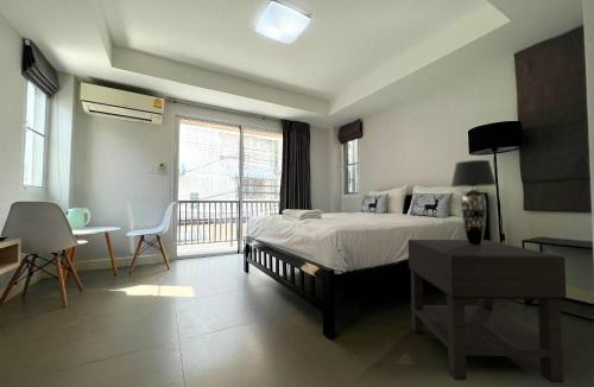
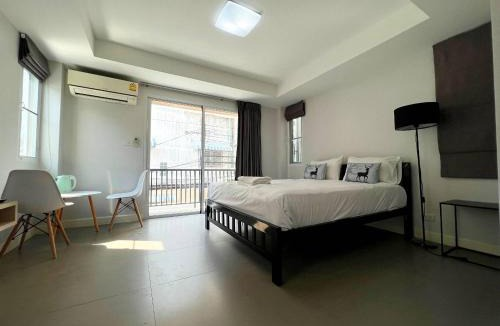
- table lamp [450,159,498,246]
- nightstand [407,239,568,383]
